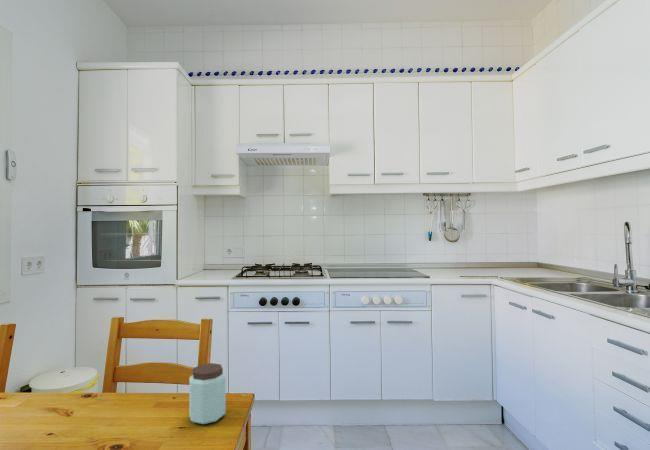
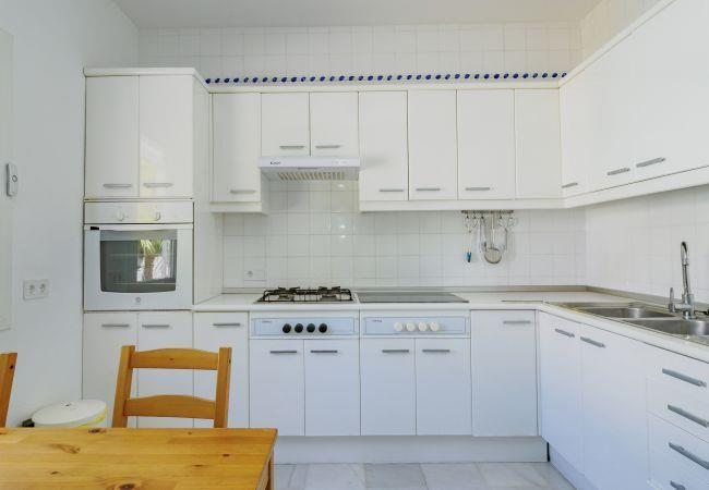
- peanut butter [188,362,227,425]
